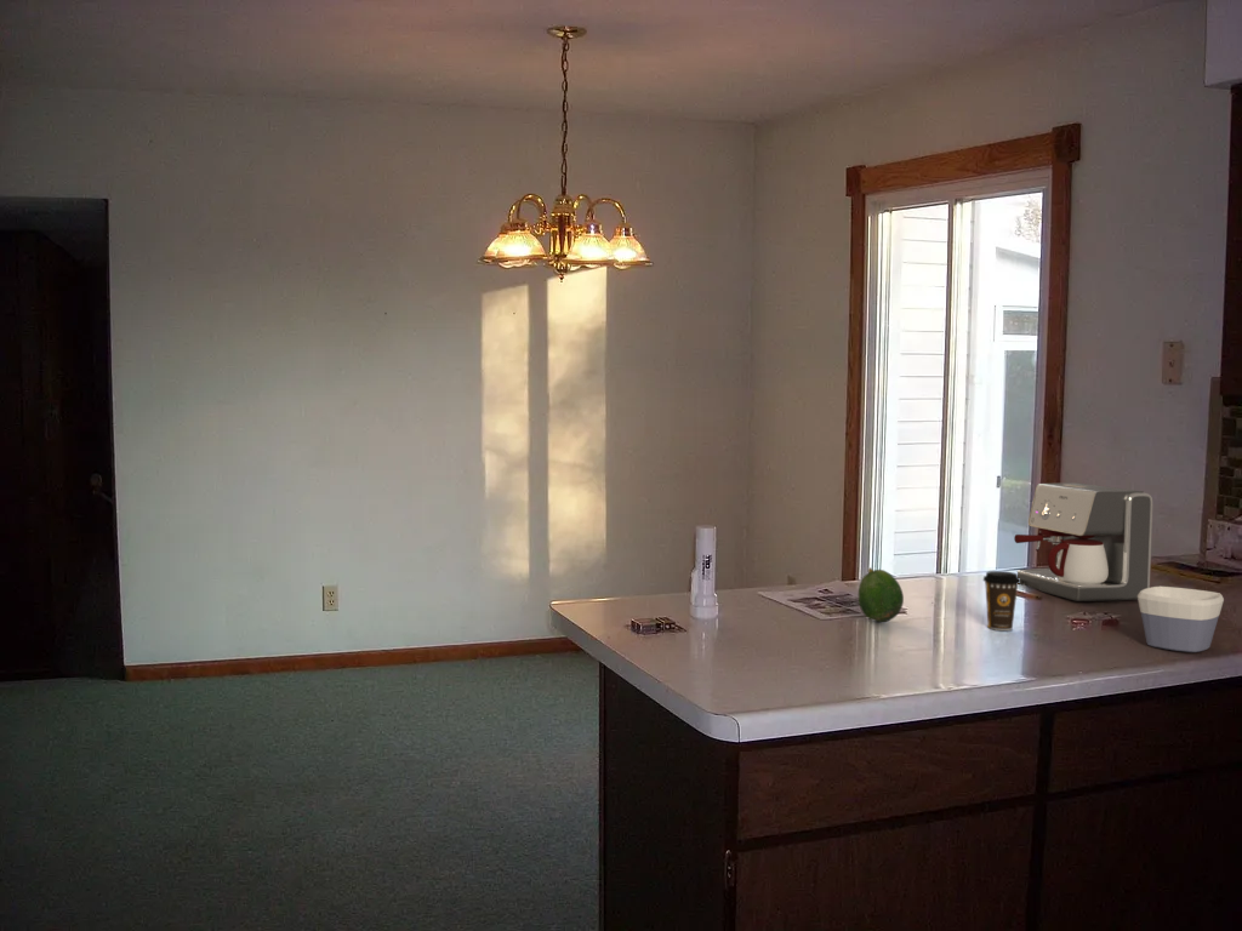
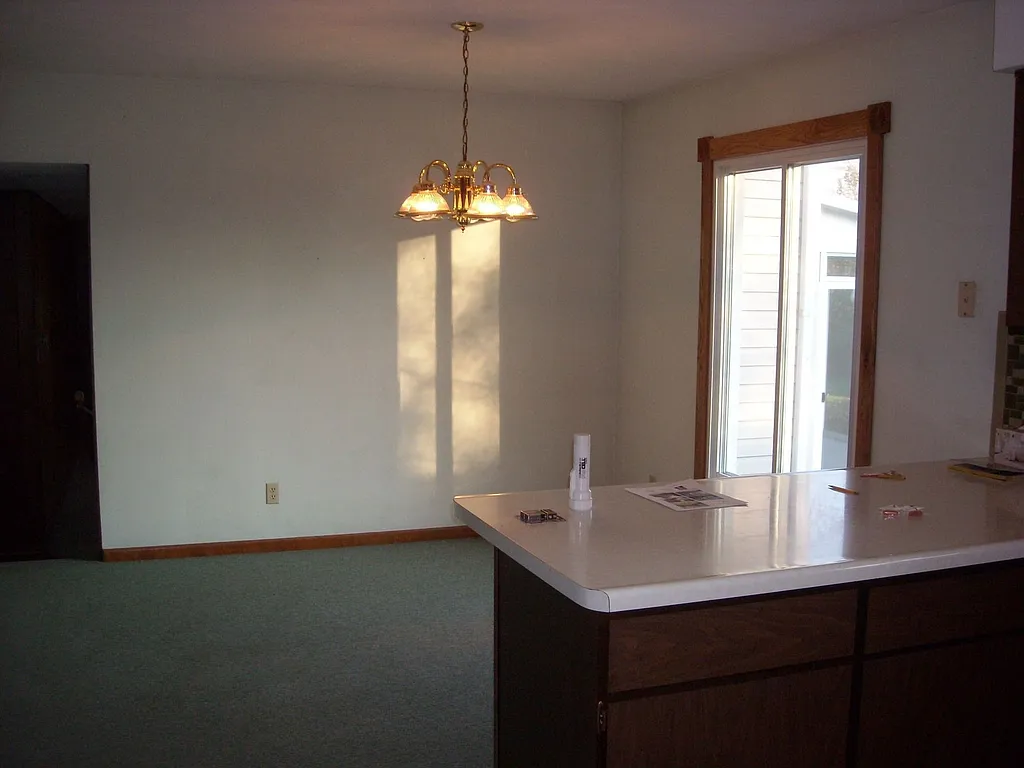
- fruit [858,566,905,623]
- bowl [1136,586,1225,653]
- coffee maker [1013,482,1153,602]
- coffee cup [981,570,1020,632]
